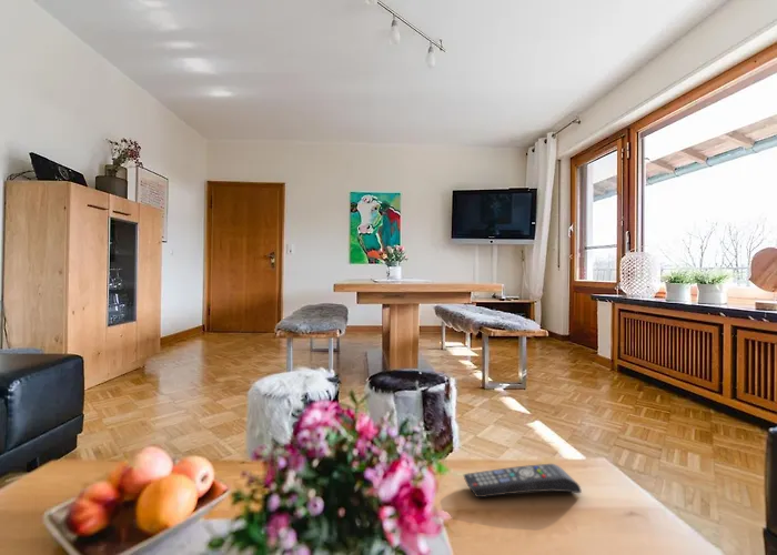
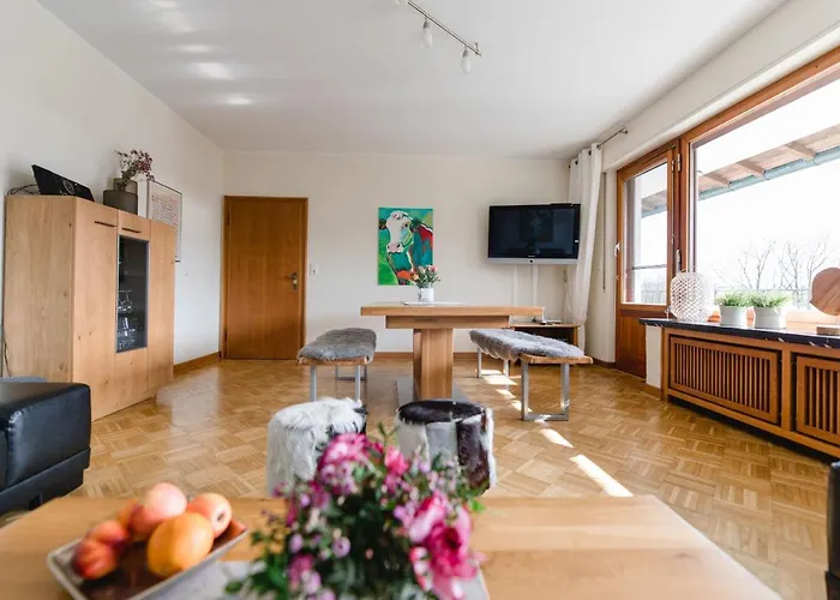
- remote control [463,463,583,498]
